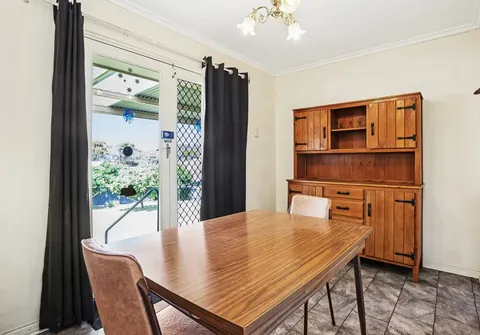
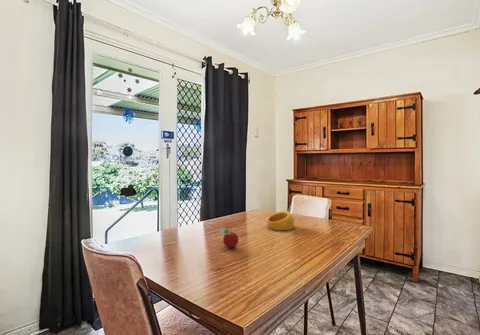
+ ring [266,210,295,231]
+ fruit [219,227,239,249]
